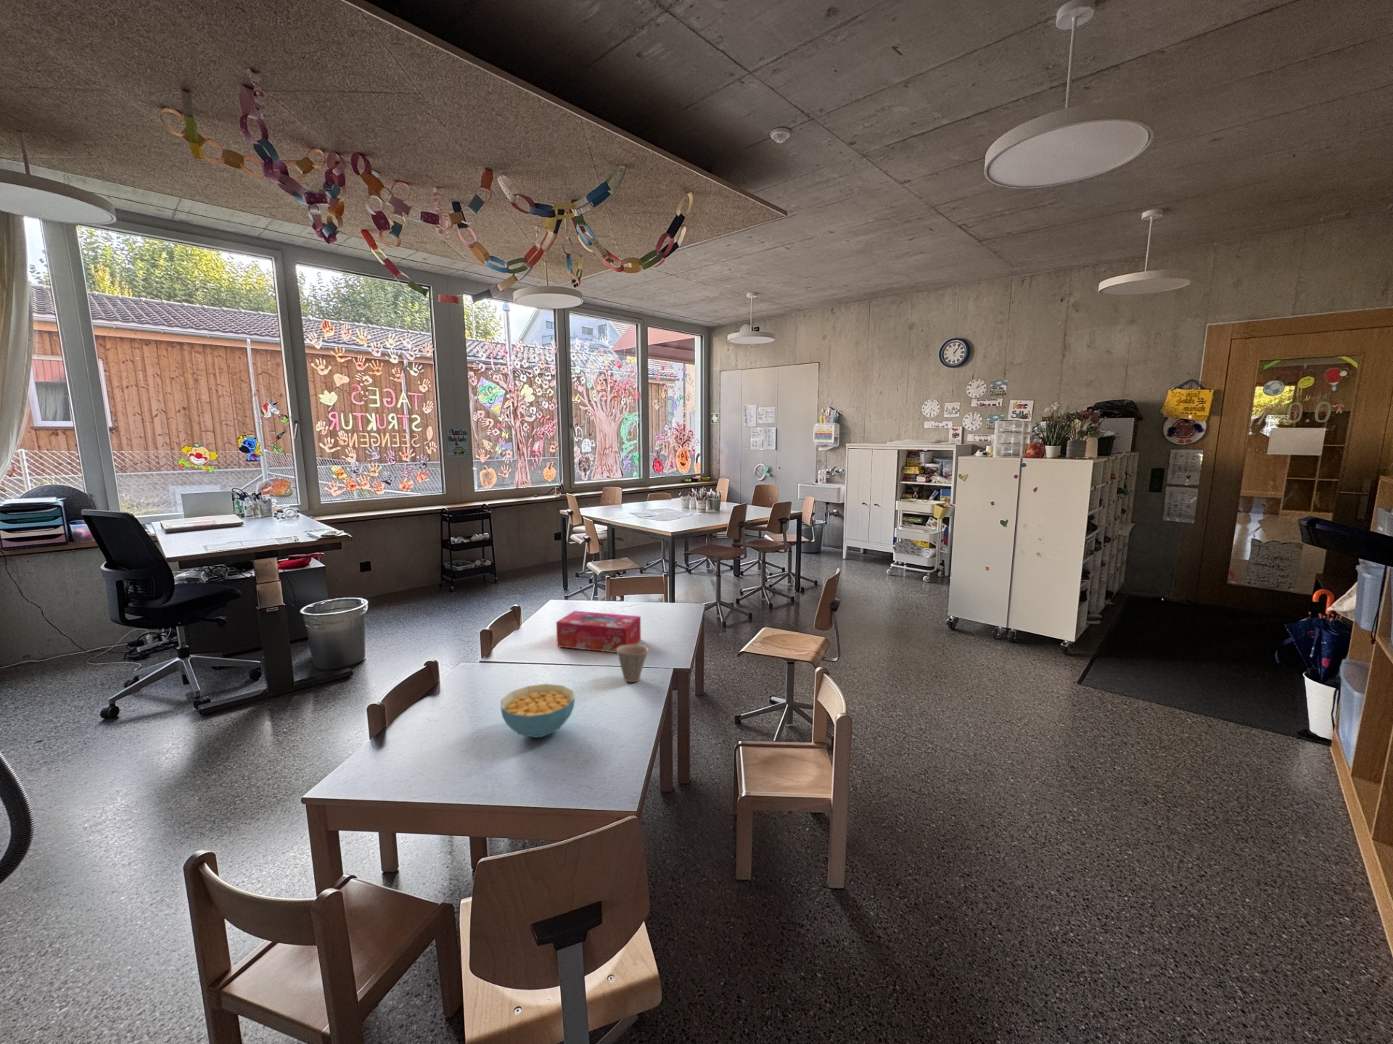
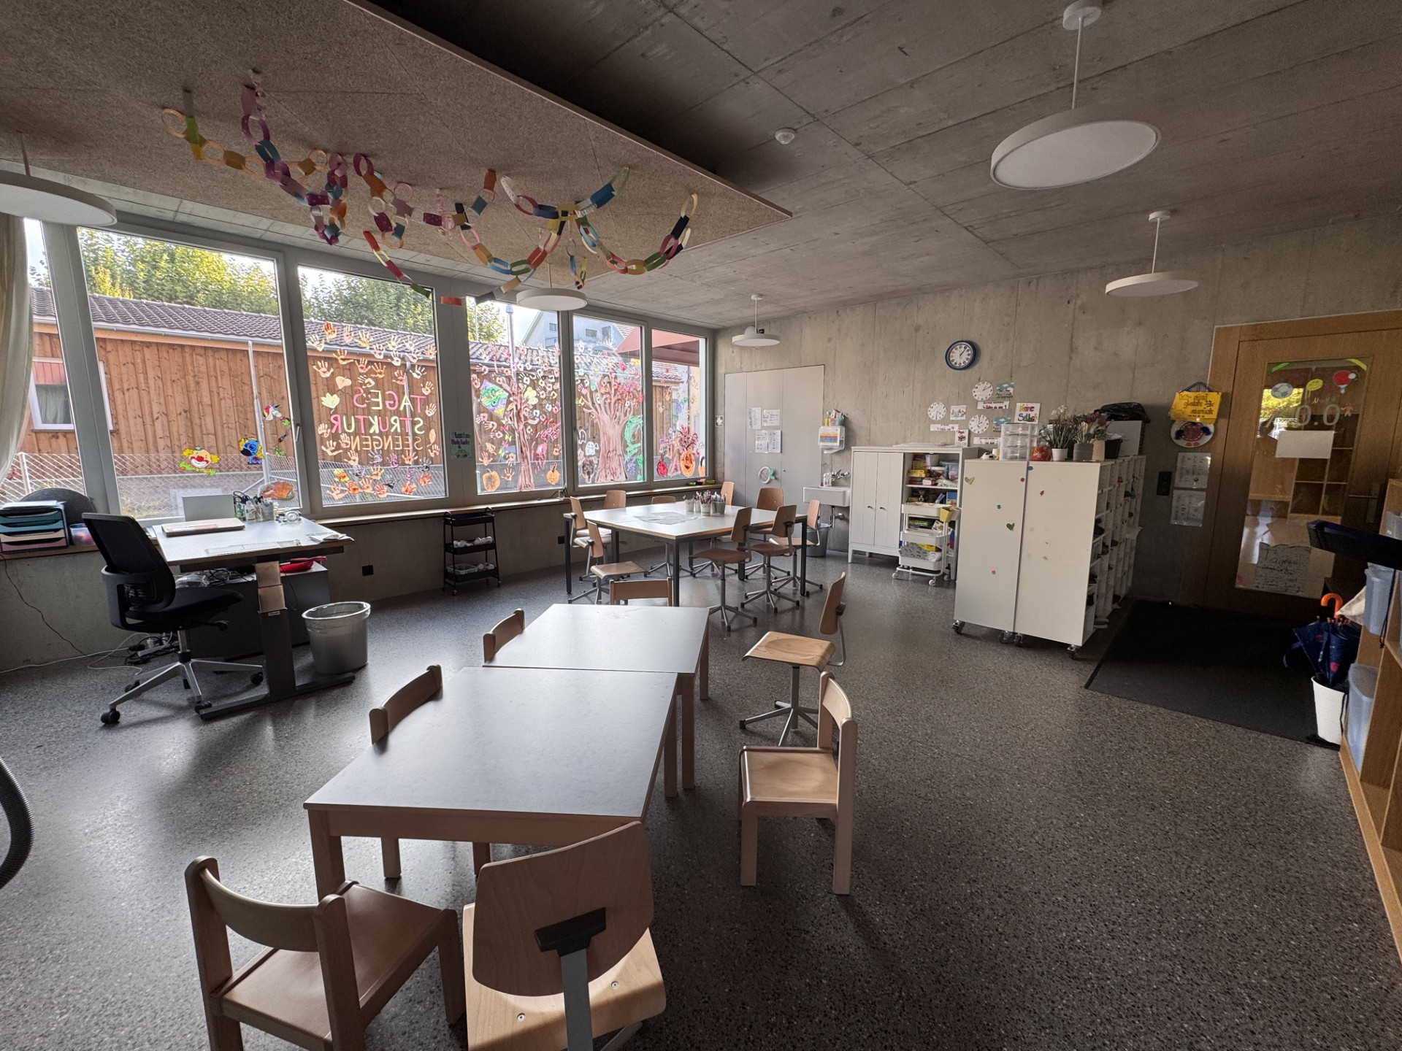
- tissue box [556,610,642,654]
- cereal bowl [500,683,576,739]
- cup [616,644,648,683]
